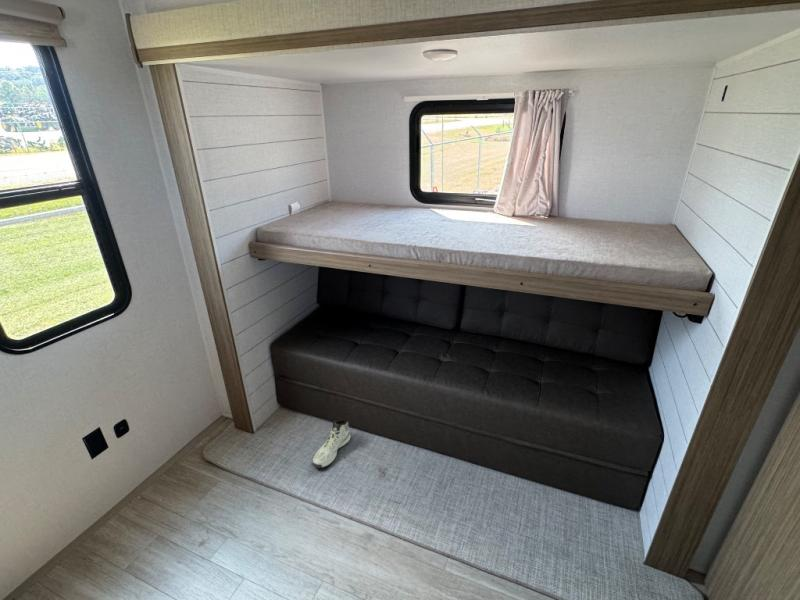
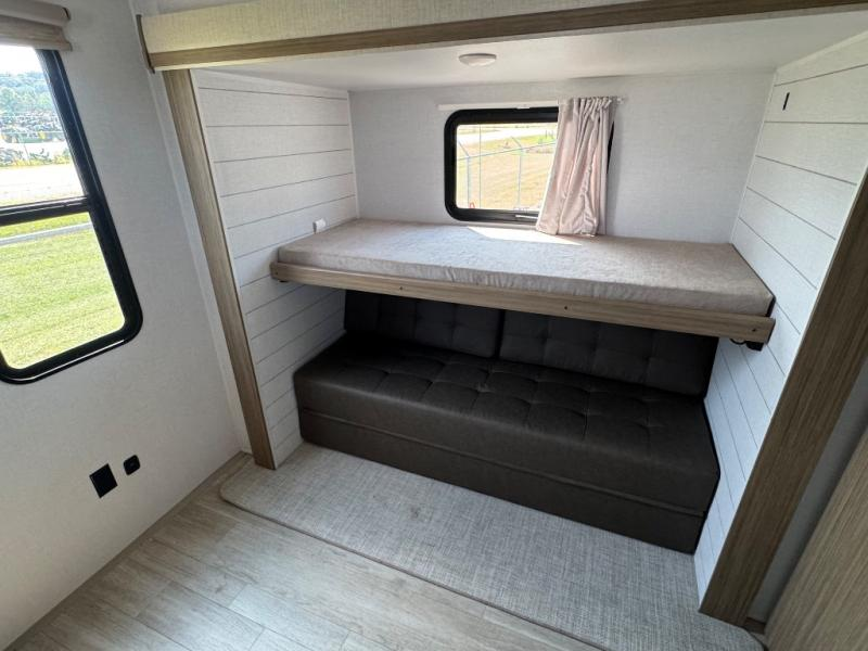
- sneaker [311,419,351,469]
